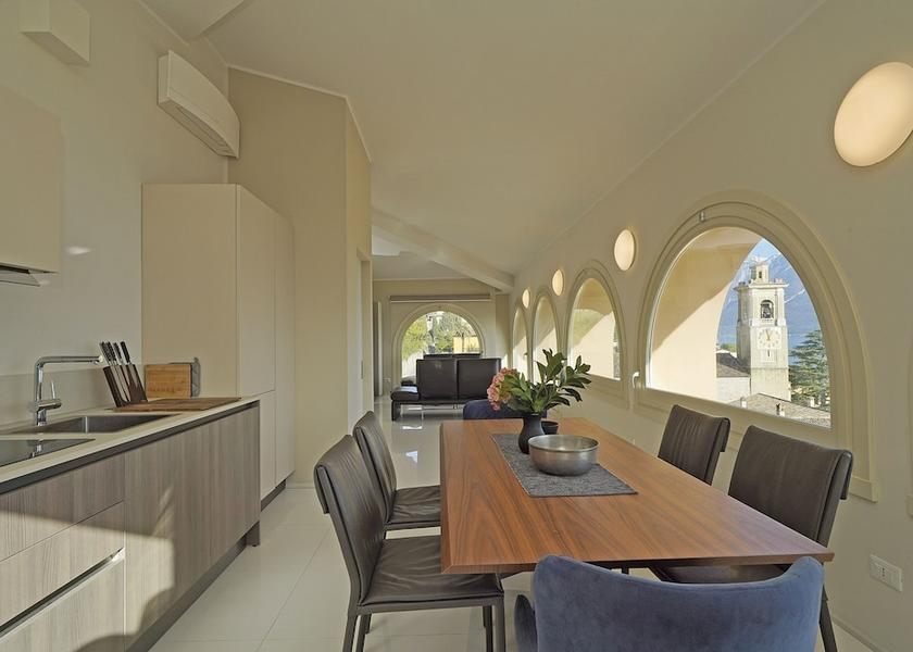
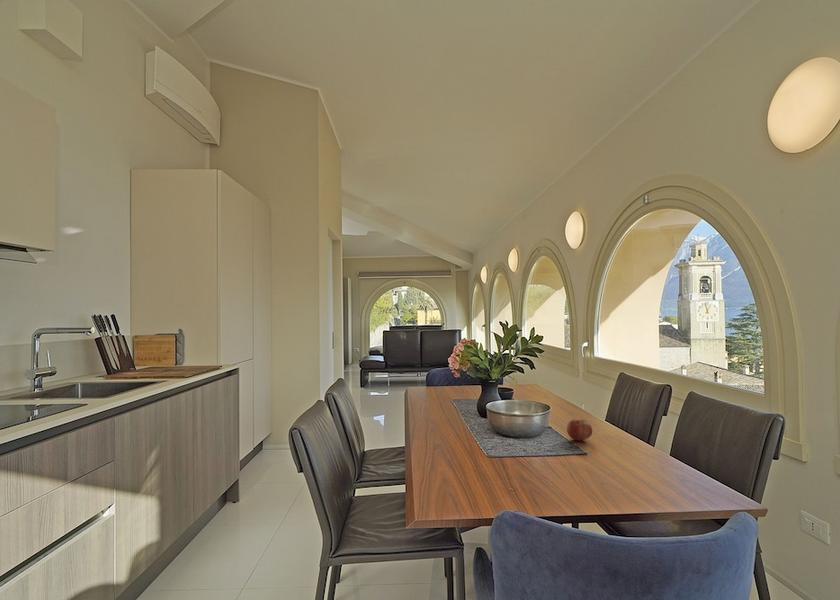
+ fruit [566,418,593,442]
